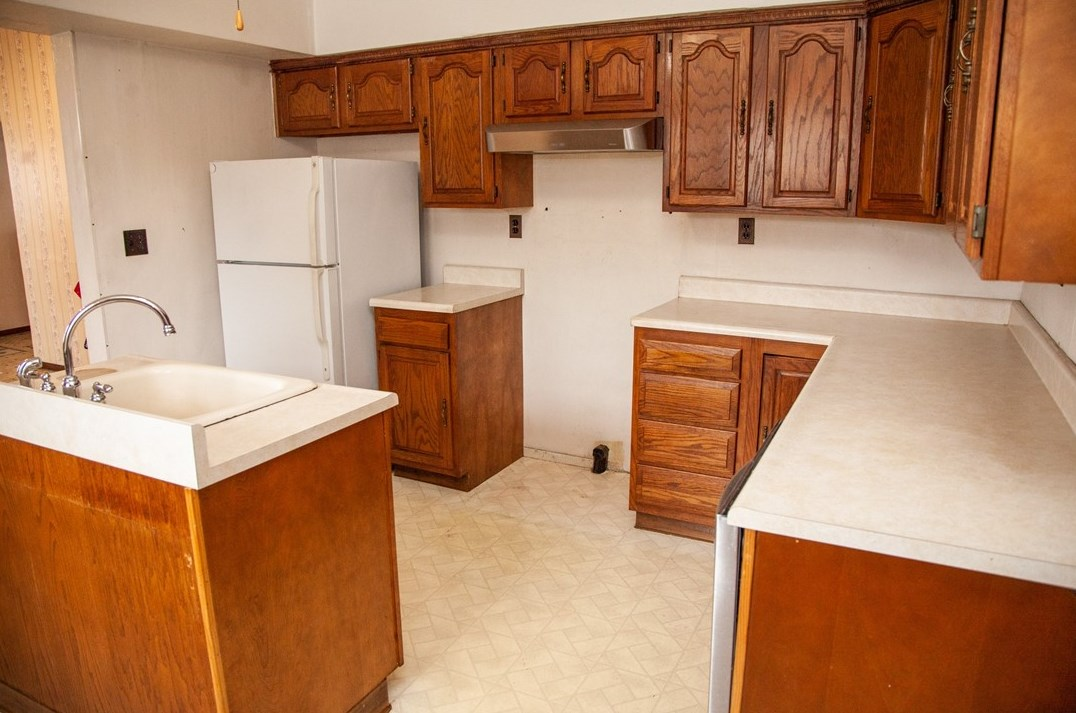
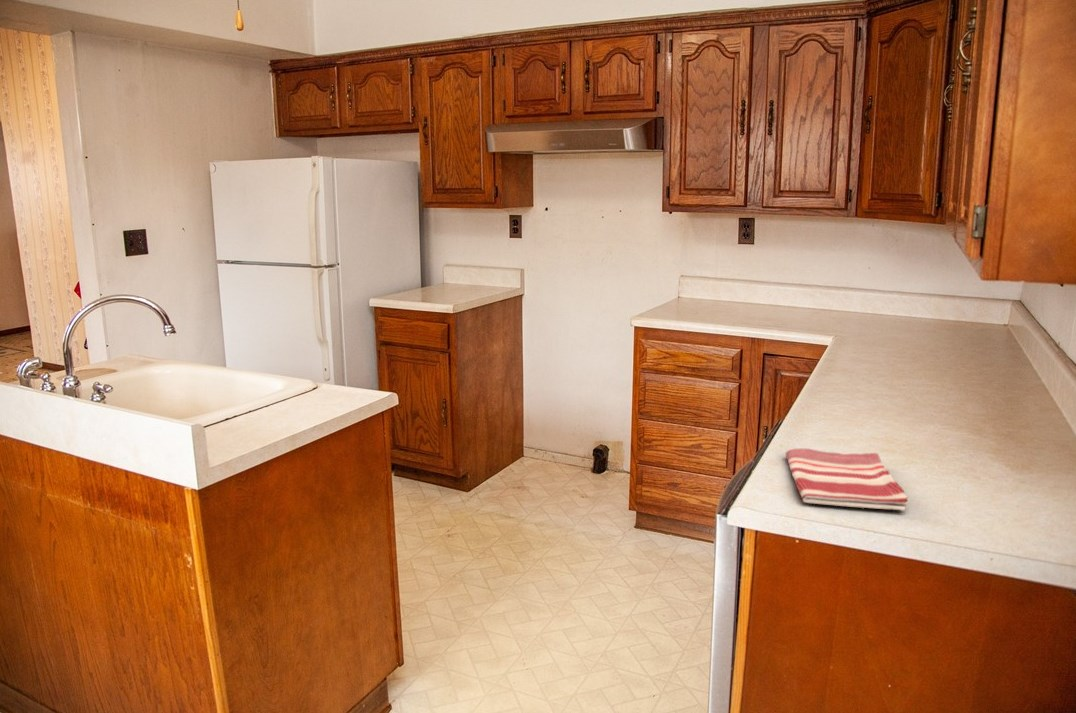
+ dish towel [785,448,909,512]
